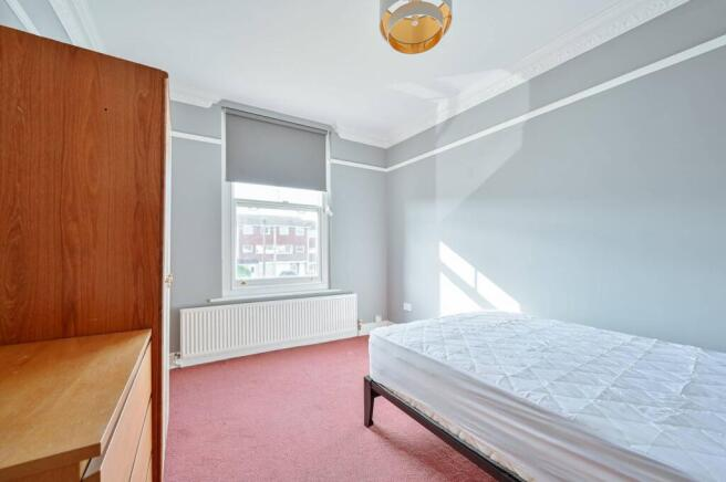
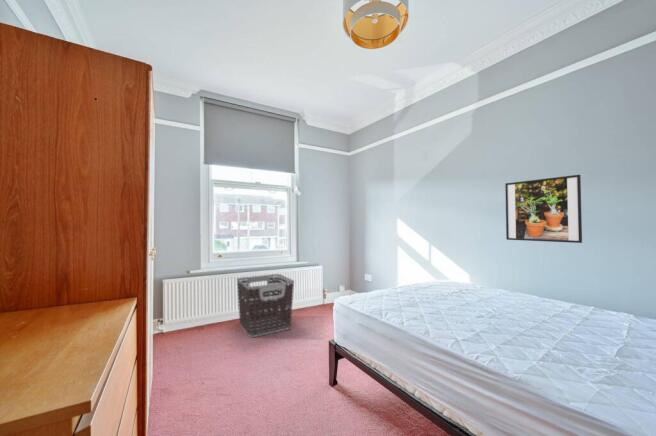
+ clothes hamper [236,273,295,338]
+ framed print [504,174,583,244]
